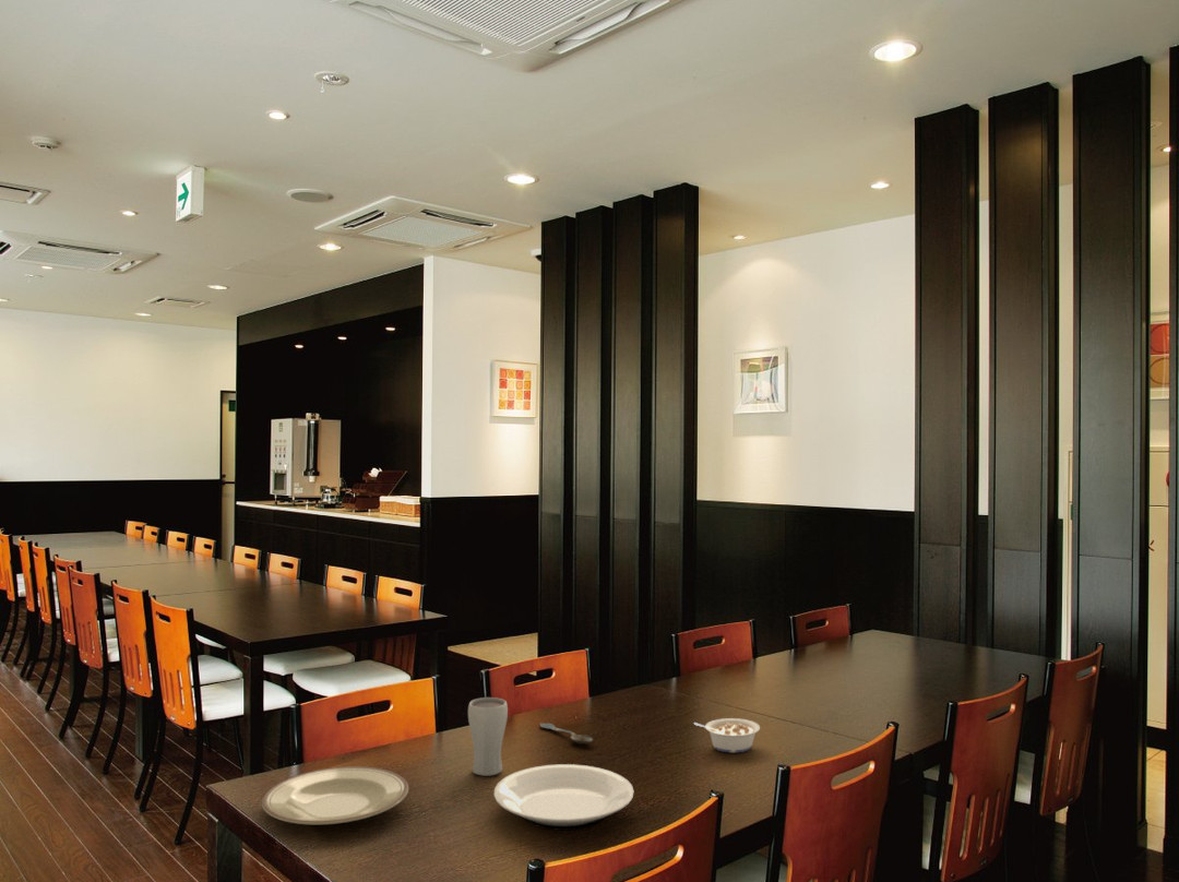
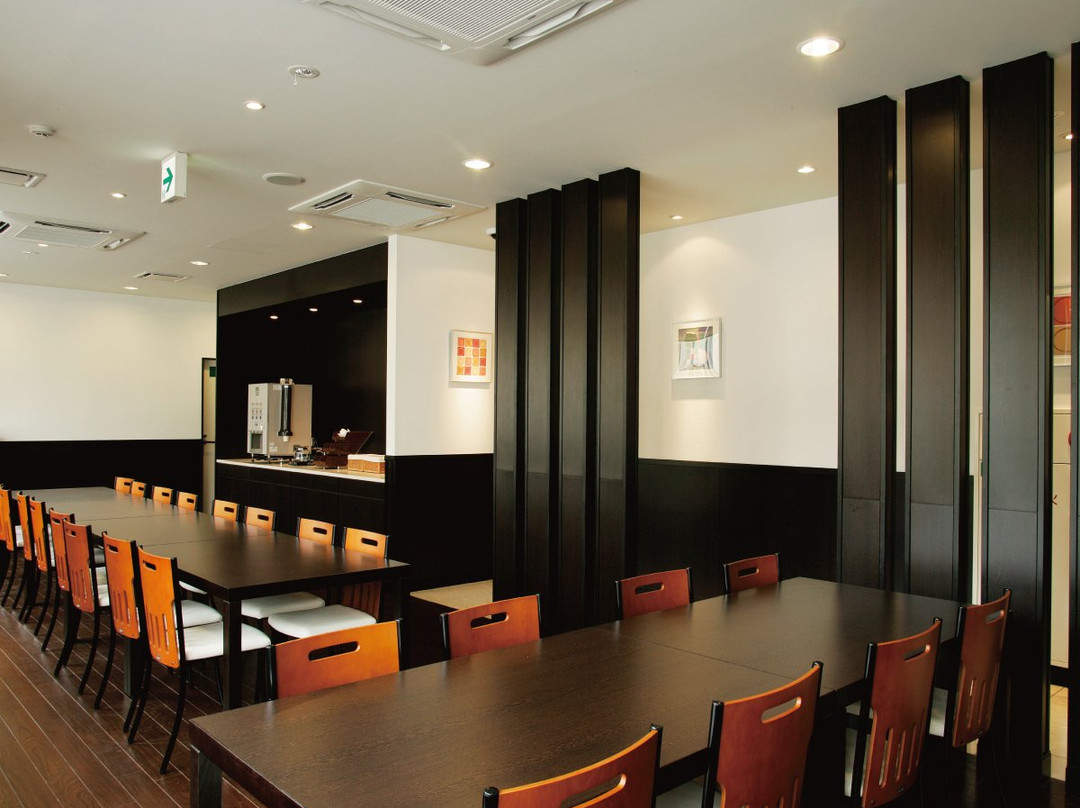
- plate [493,763,634,832]
- drinking glass [467,696,509,777]
- legume [693,717,761,753]
- spoon [539,723,594,744]
- plate [261,765,409,825]
